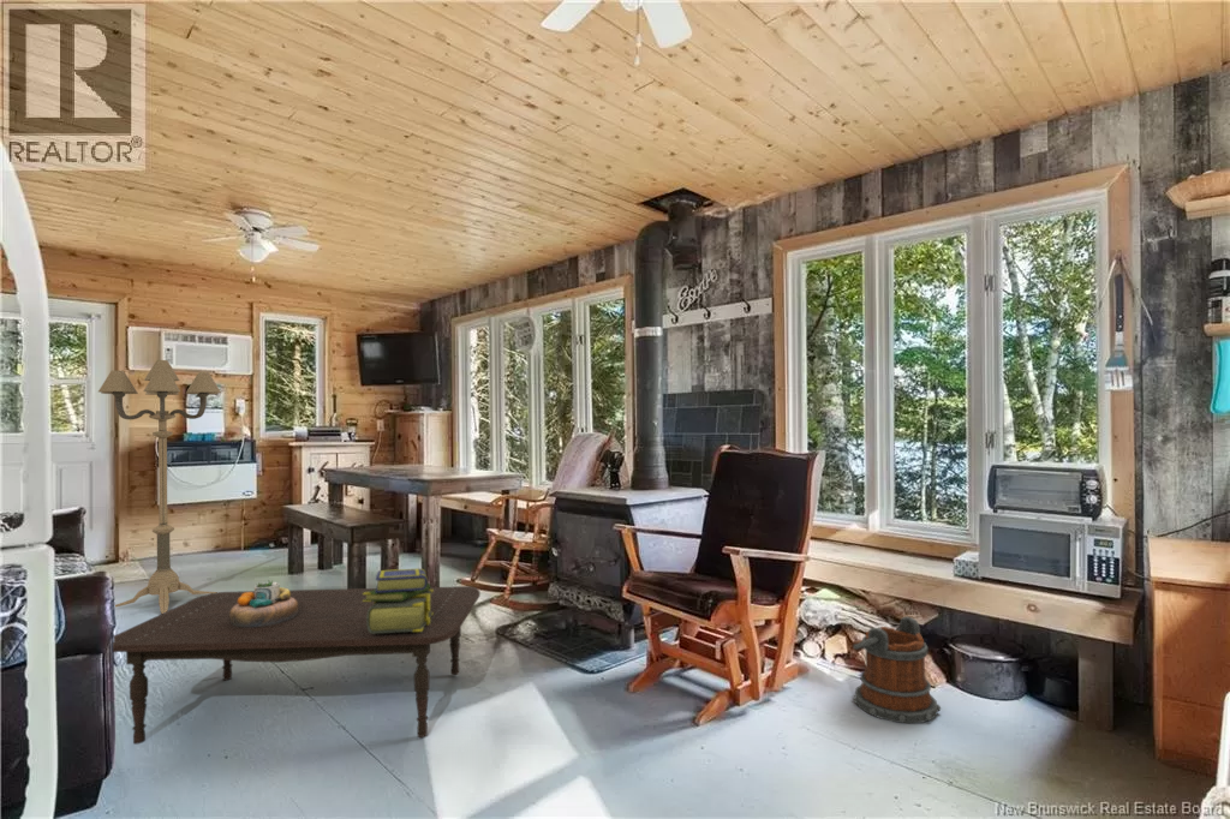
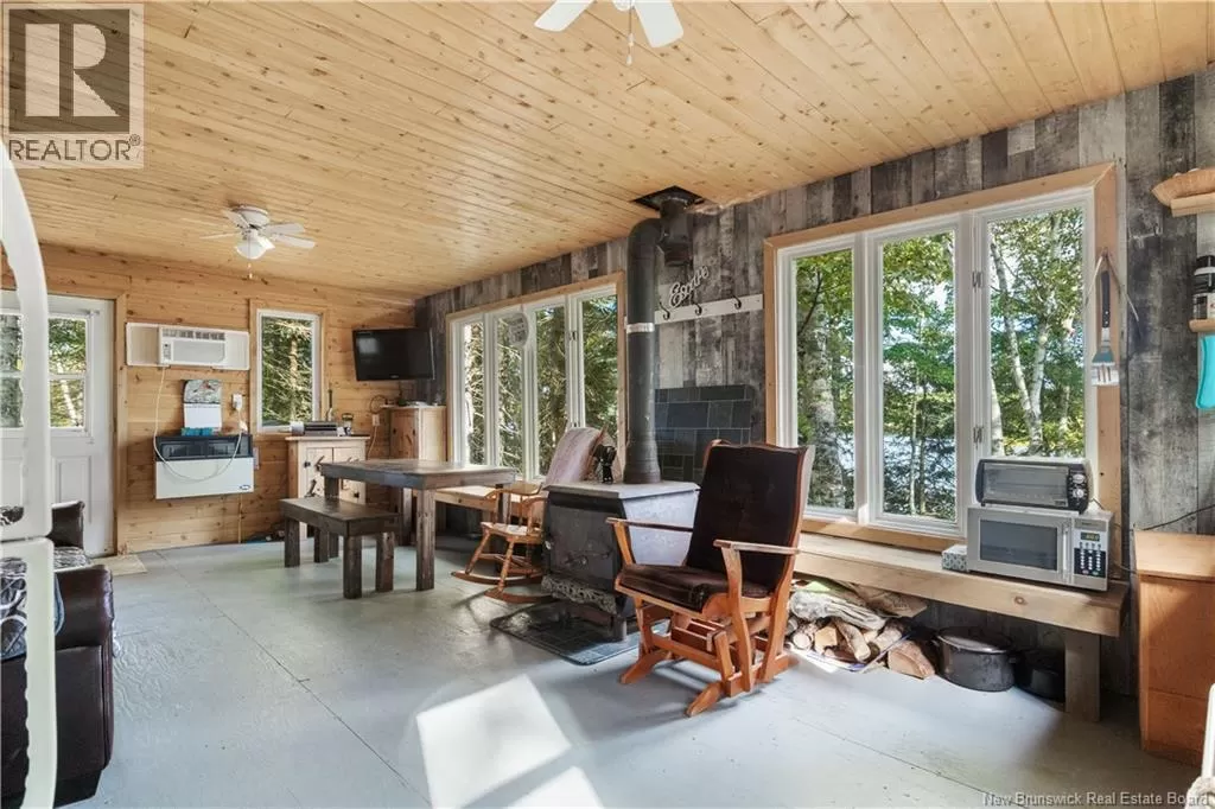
- coffee table [112,585,482,746]
- stack of books [363,567,434,634]
- floor lamp [97,359,222,614]
- bucket [850,616,942,724]
- decorative bowl [229,579,298,627]
